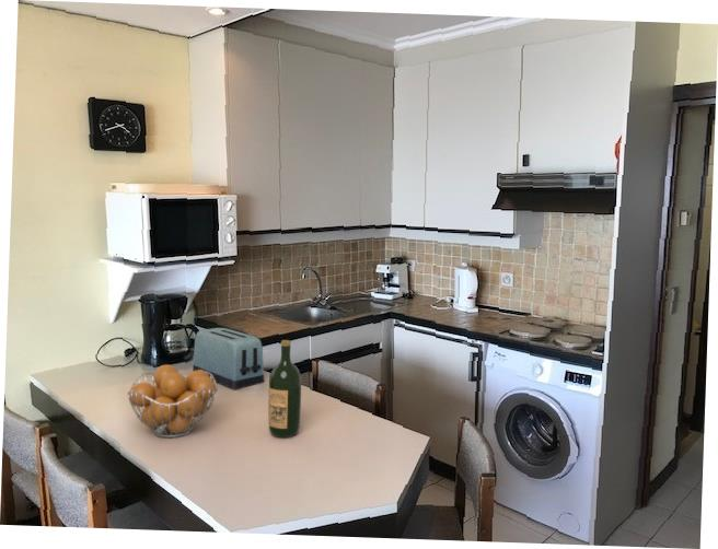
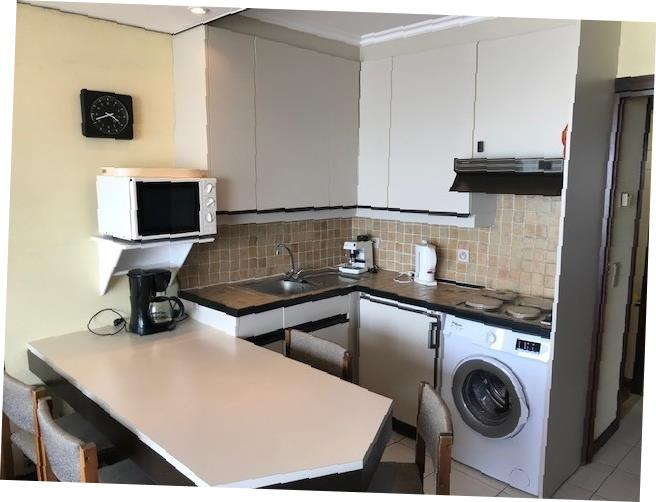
- fruit basket [126,363,219,439]
- toaster [192,327,265,390]
- wine bottle [267,339,302,439]
